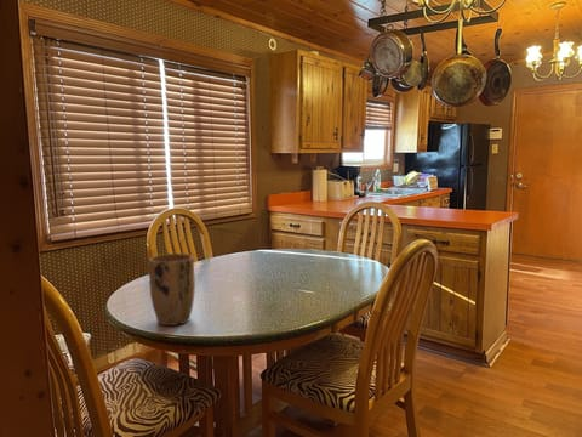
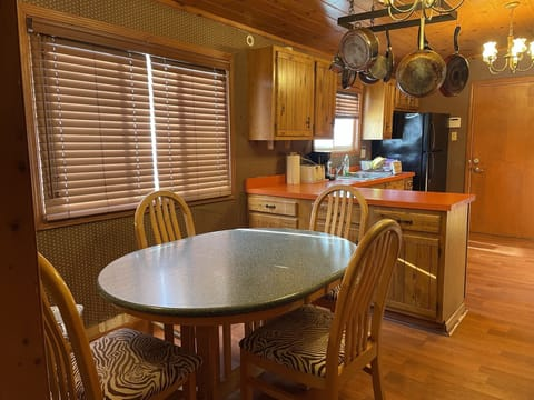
- plant pot [148,252,196,327]
